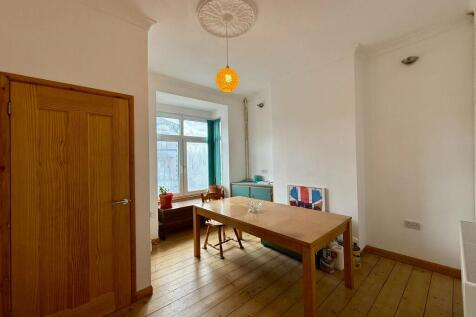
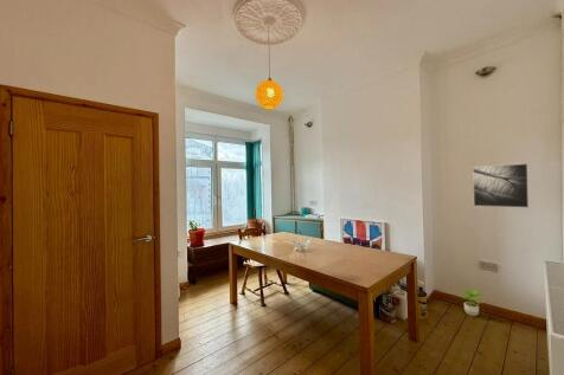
+ potted plant [459,289,486,317]
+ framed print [472,162,531,209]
